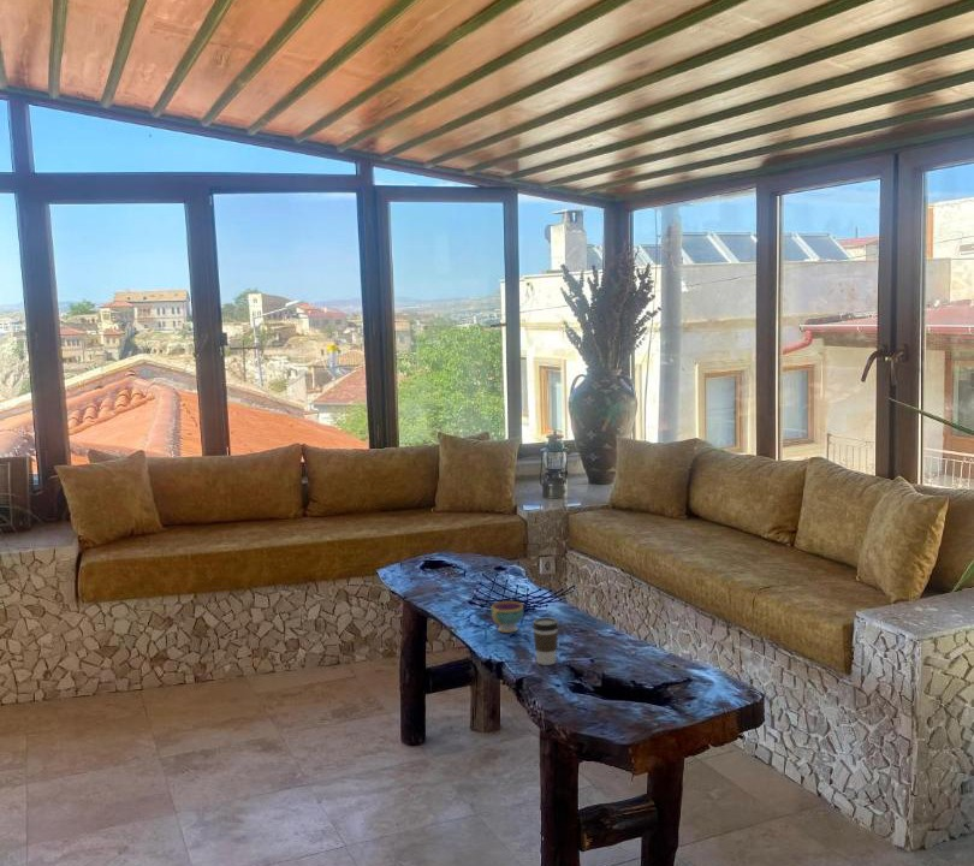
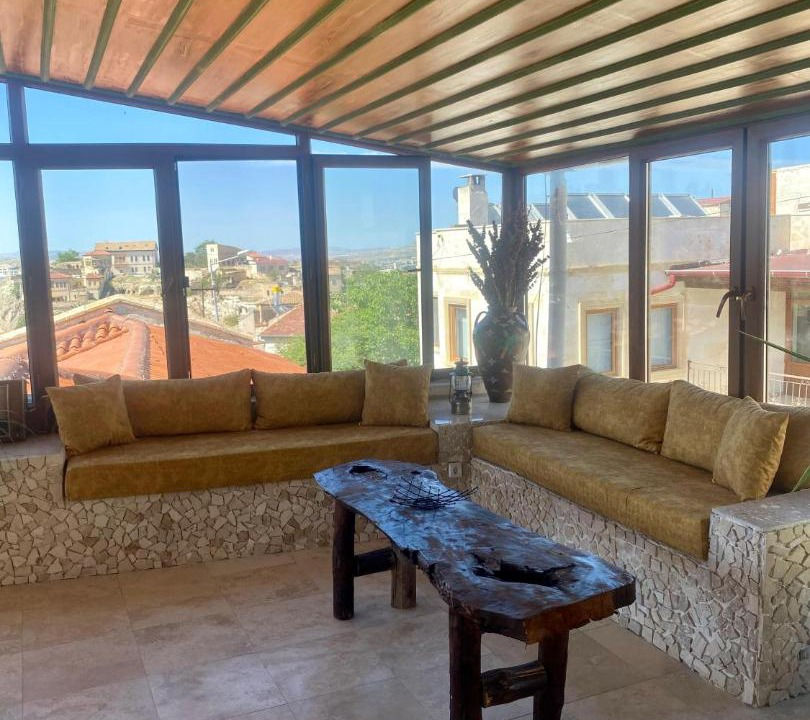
- coffee cup [531,617,559,666]
- teacup [491,600,524,634]
